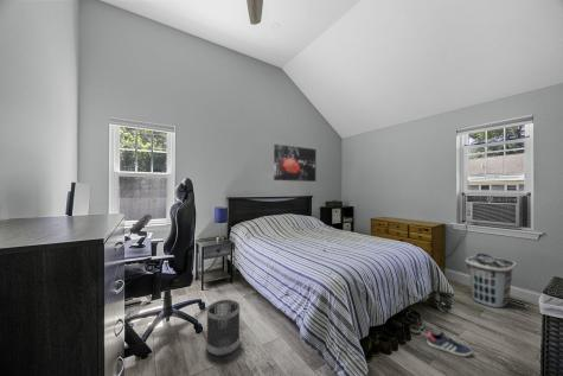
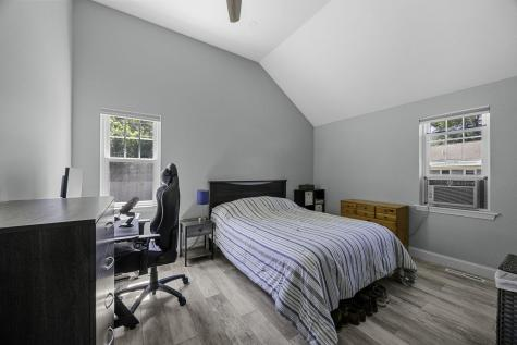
- wall art [273,144,318,183]
- sneaker [426,330,473,357]
- clothes hamper [463,253,518,308]
- wastebasket [205,299,241,357]
